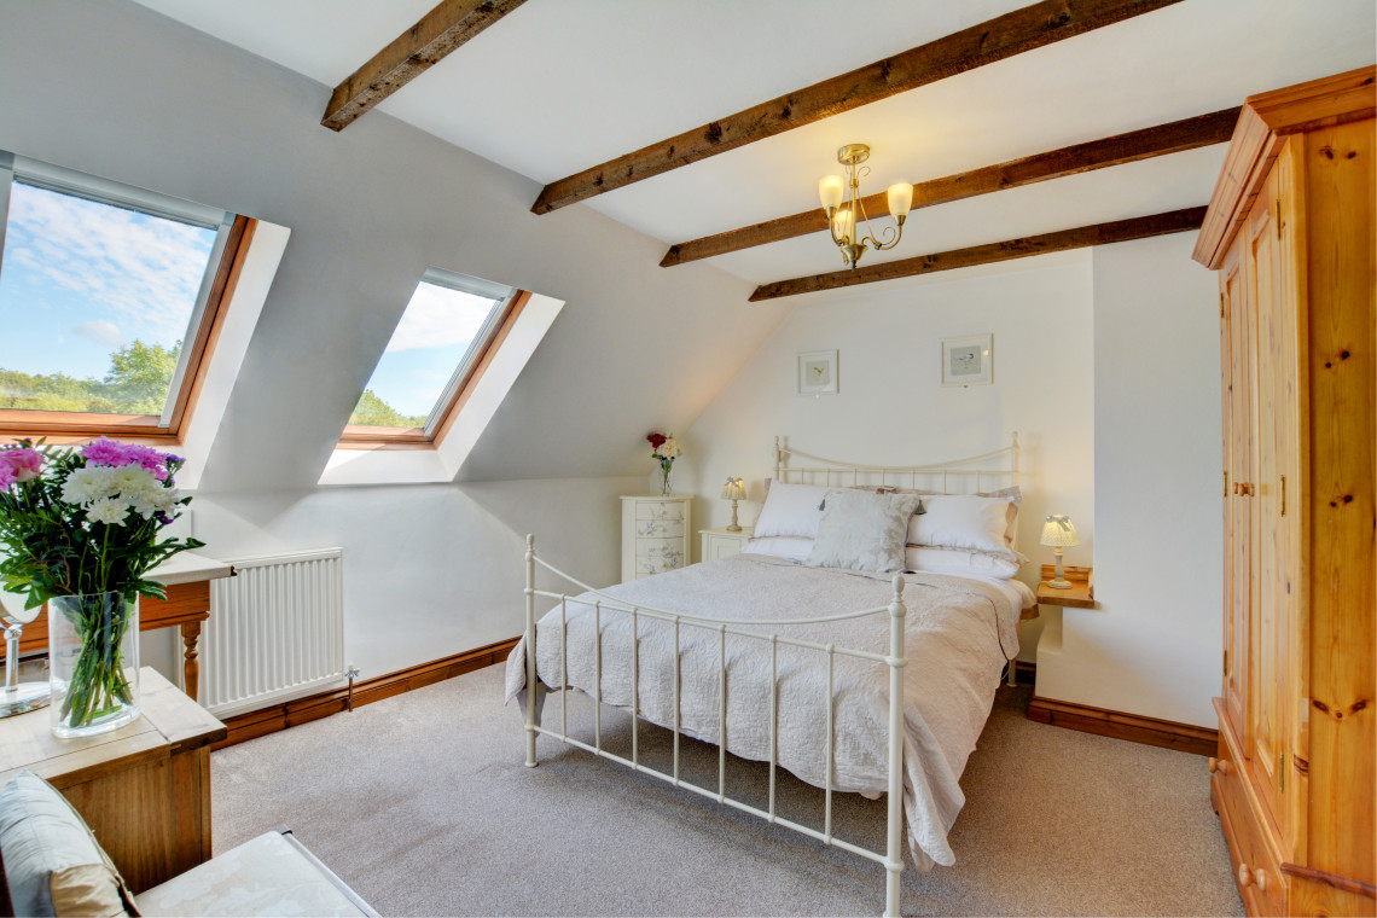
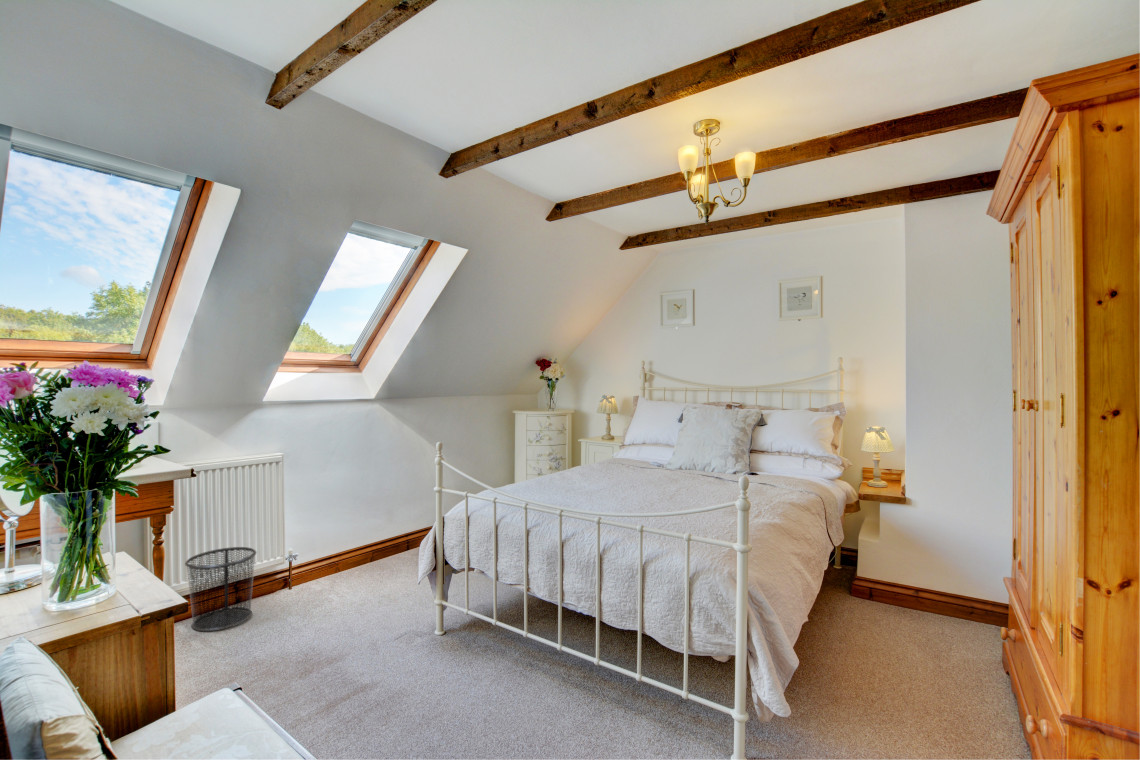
+ waste bin [184,546,258,633]
